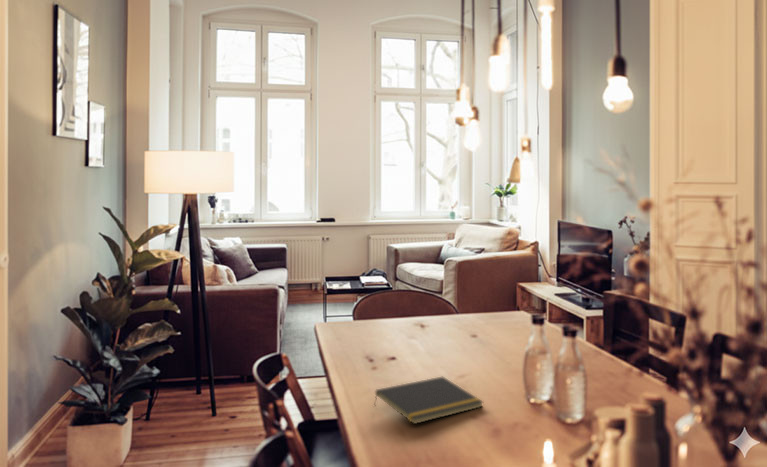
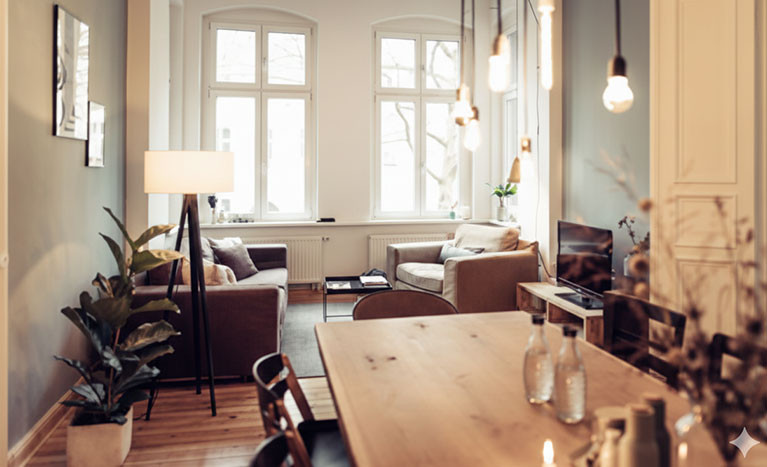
- notepad [373,376,484,425]
